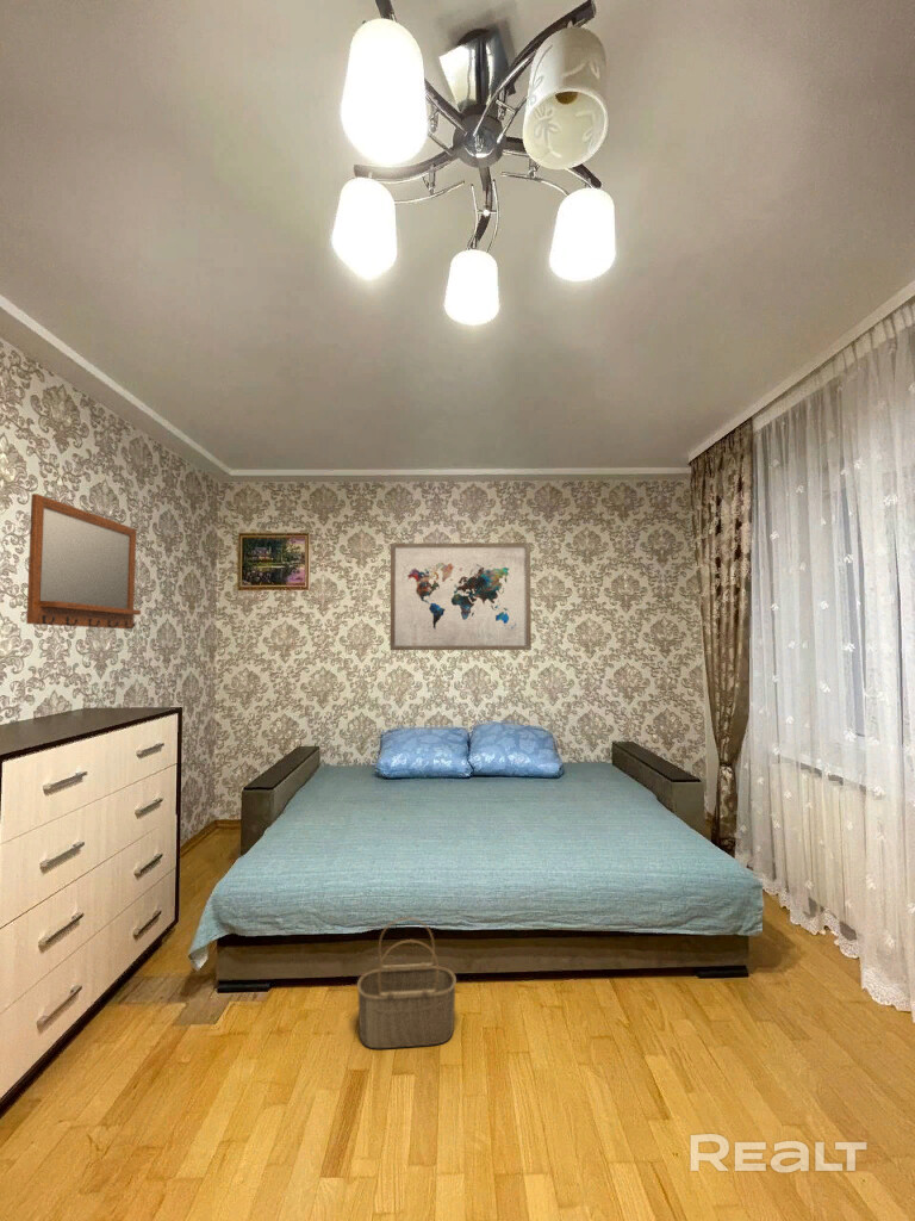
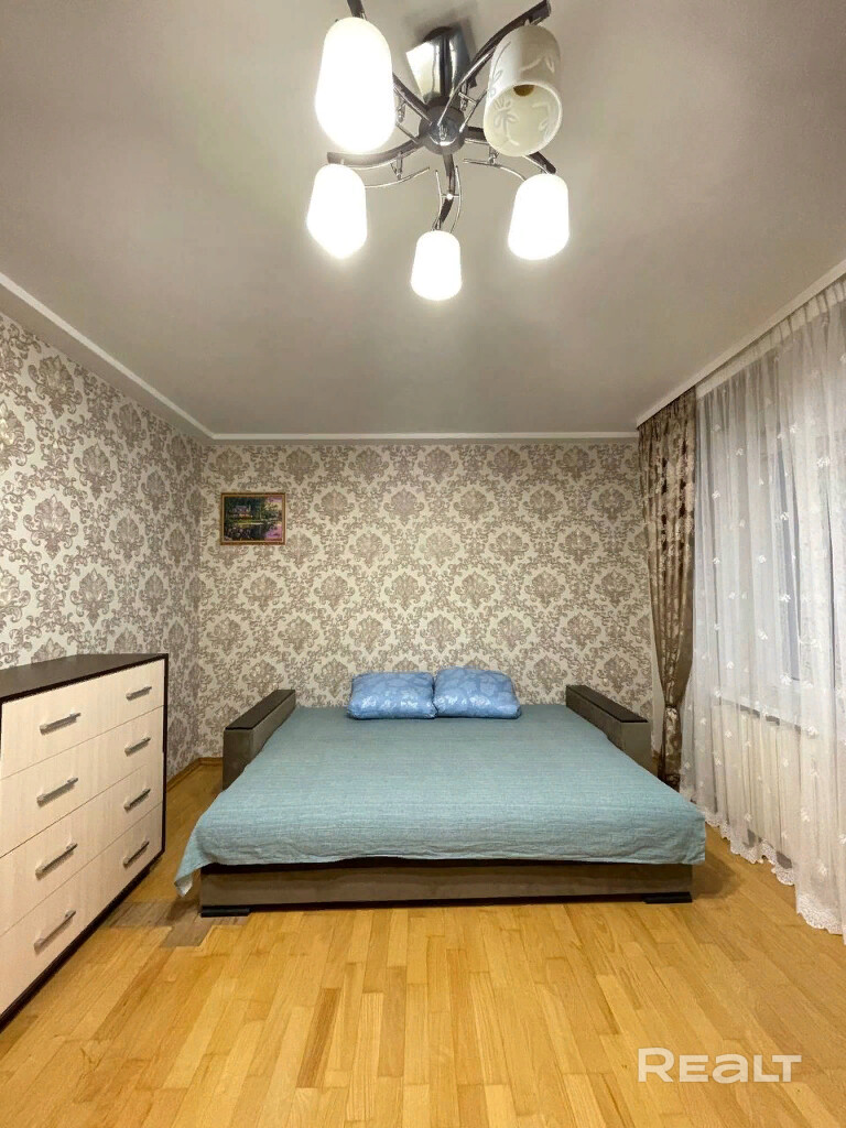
- home mirror [25,492,142,630]
- wall art [388,541,533,651]
- wicker basket [356,917,458,1049]
